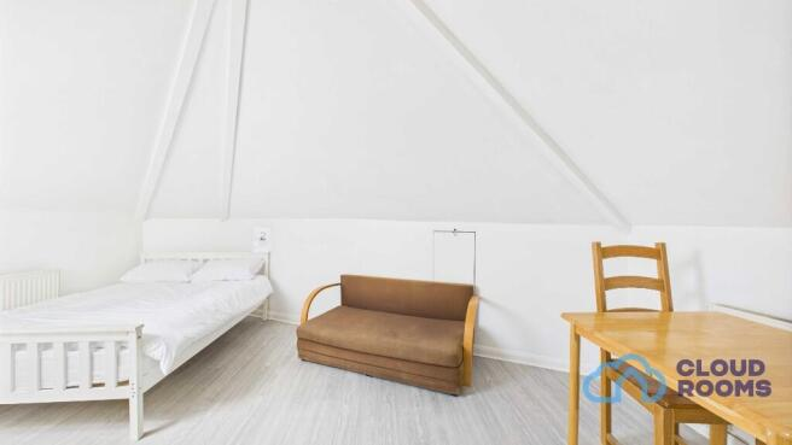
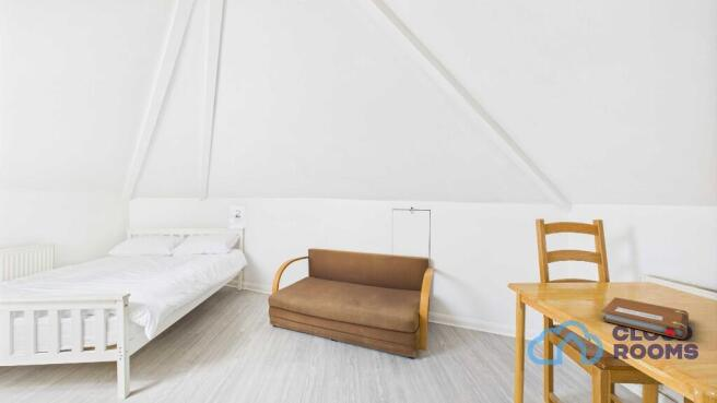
+ notebook [601,296,690,340]
